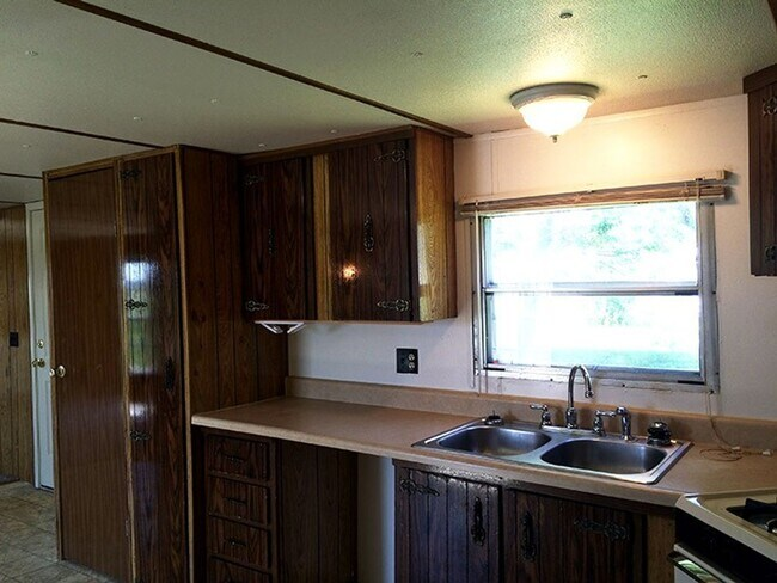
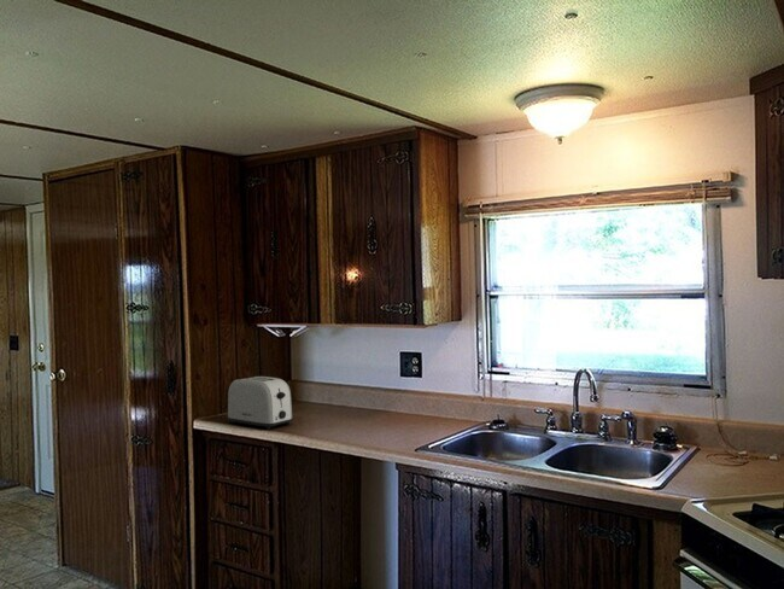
+ toaster [227,375,294,430]
